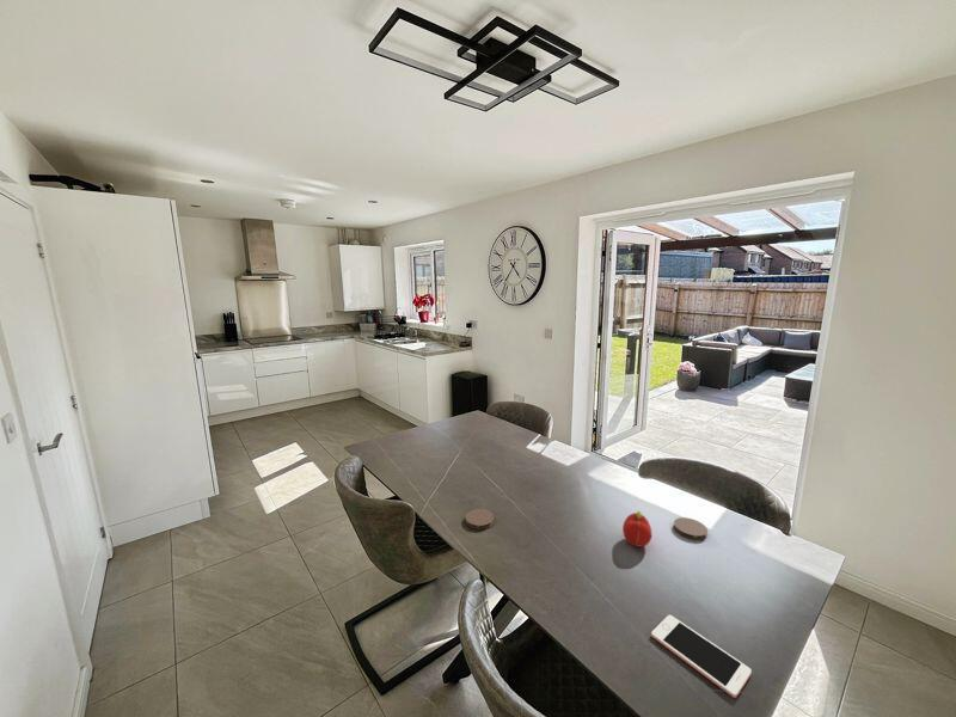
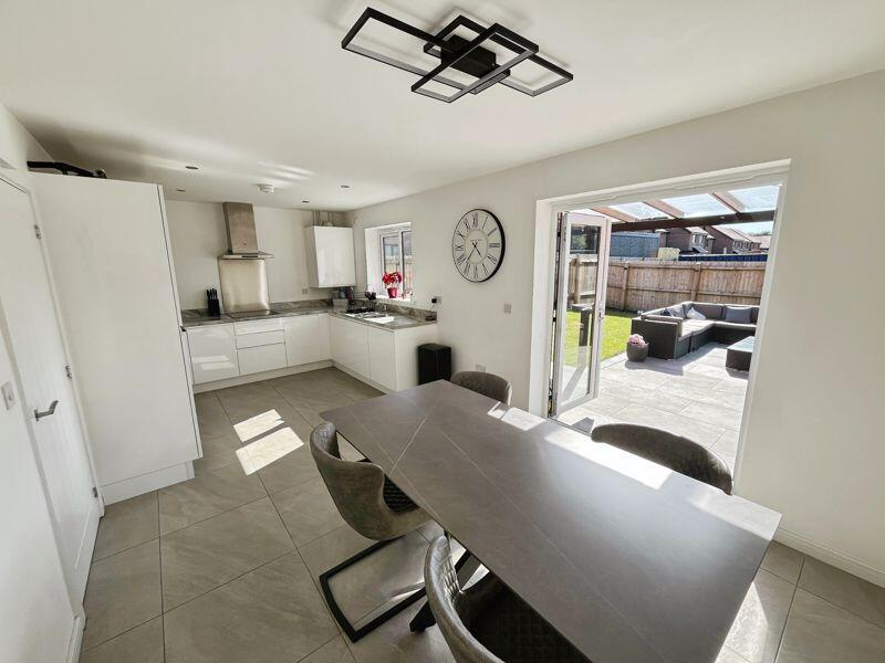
- cell phone [650,614,753,699]
- coaster [465,508,495,531]
- coaster [673,516,709,541]
- fruit [621,509,652,547]
